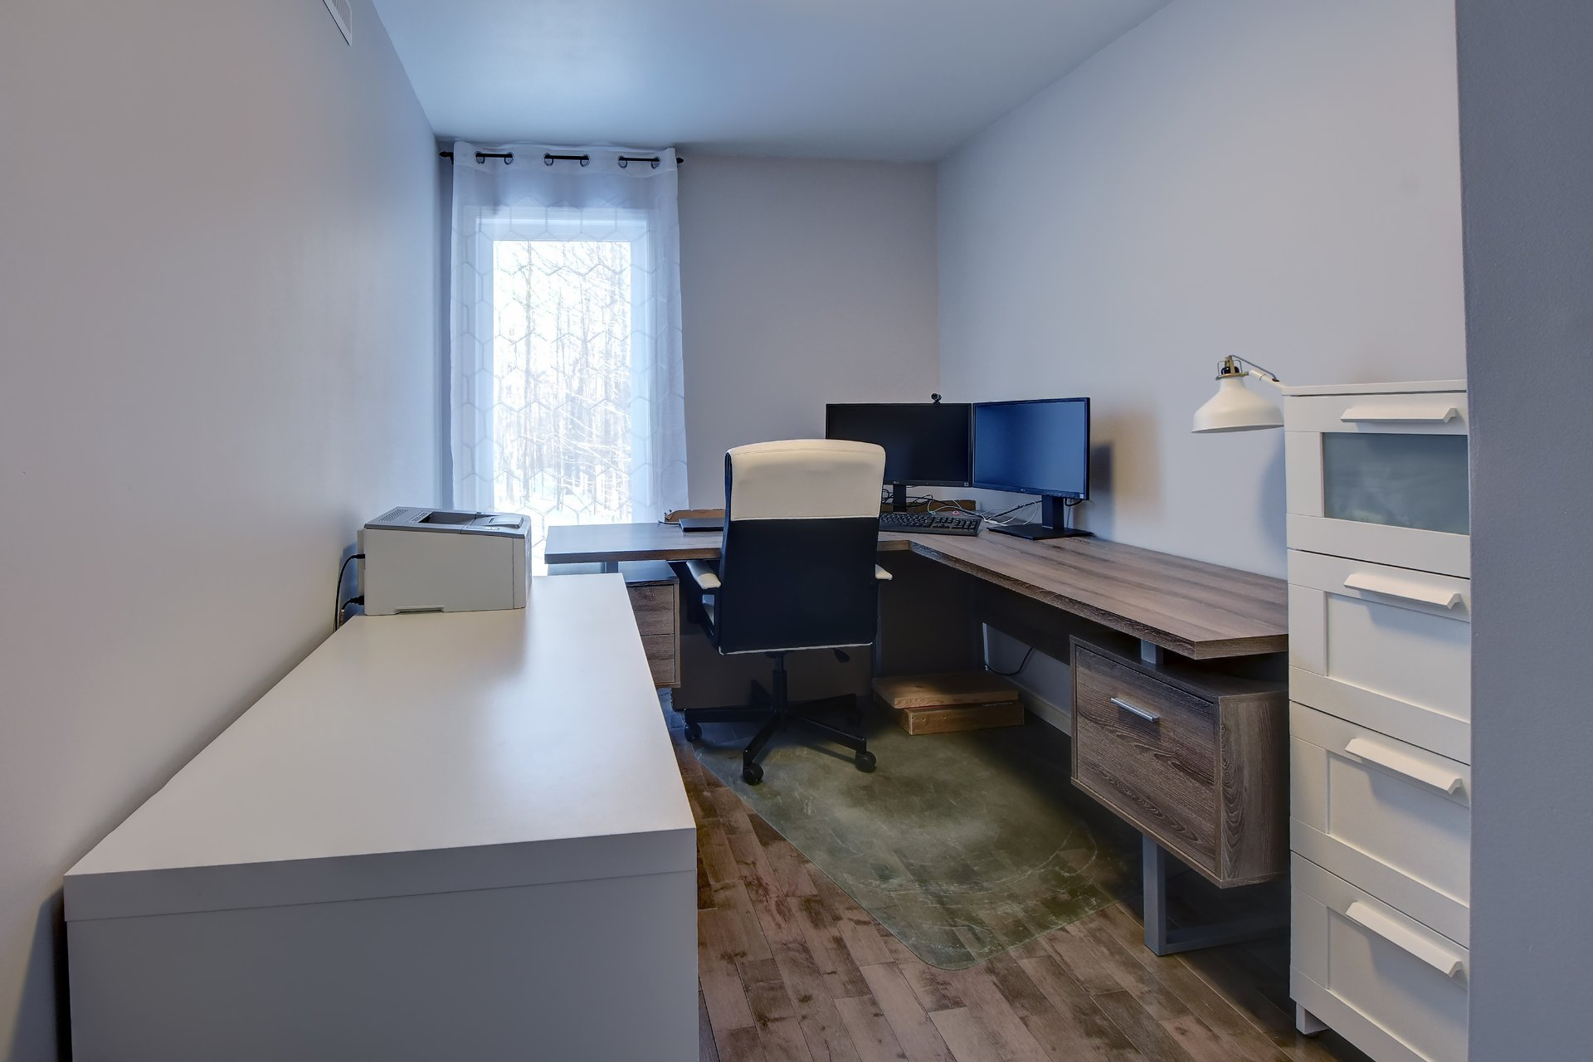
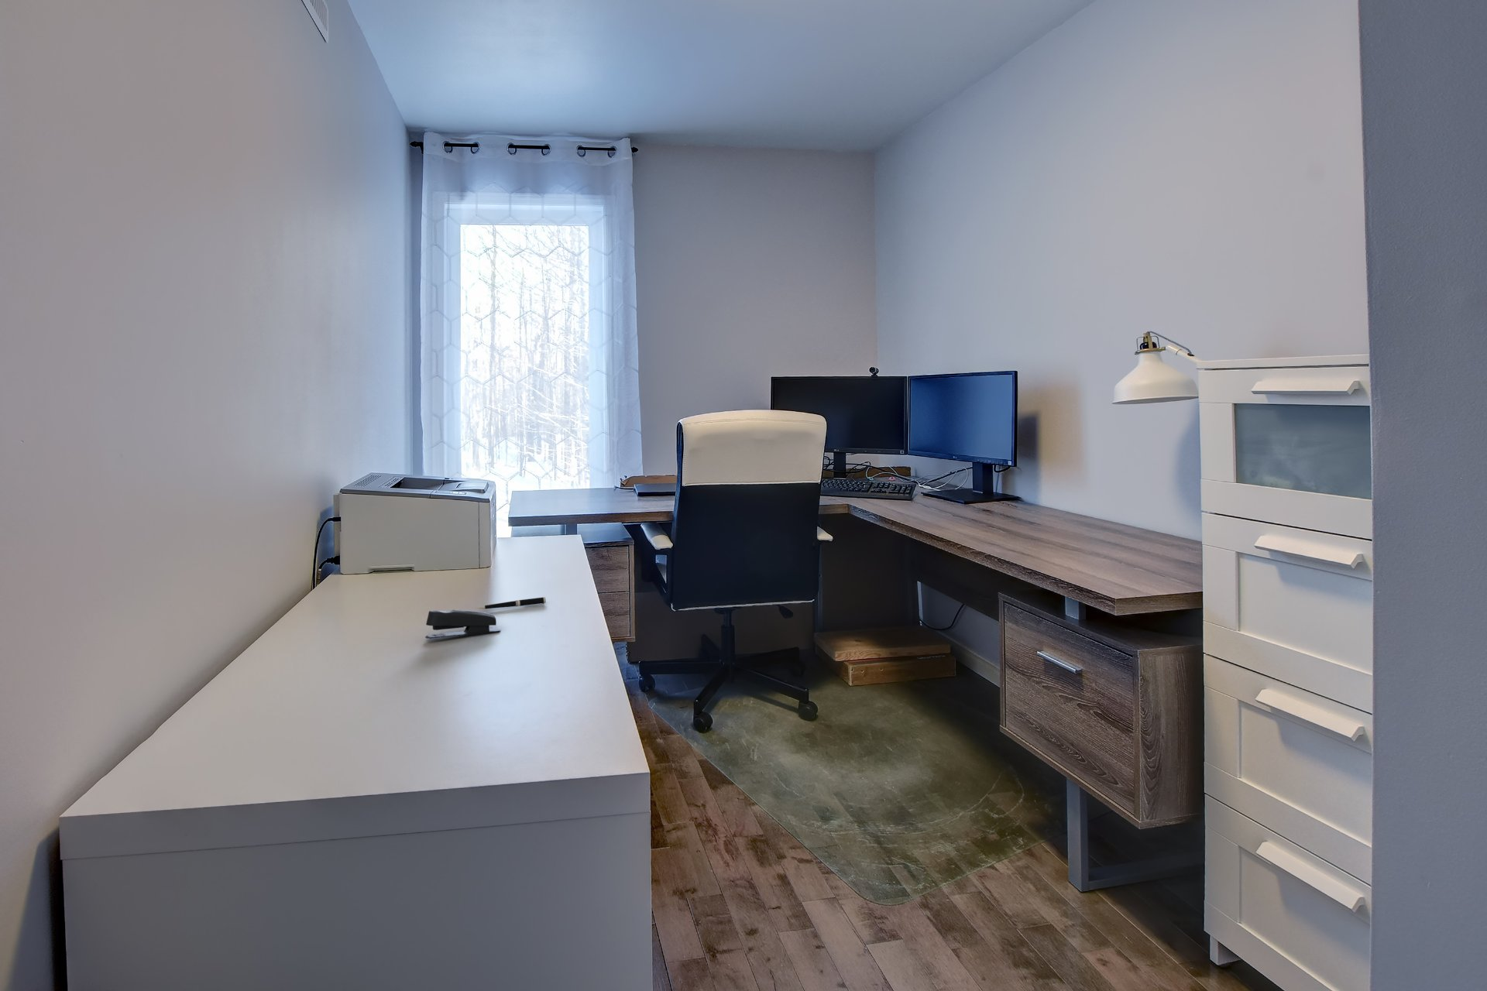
+ pen [475,596,547,611]
+ stapler [425,609,501,639]
